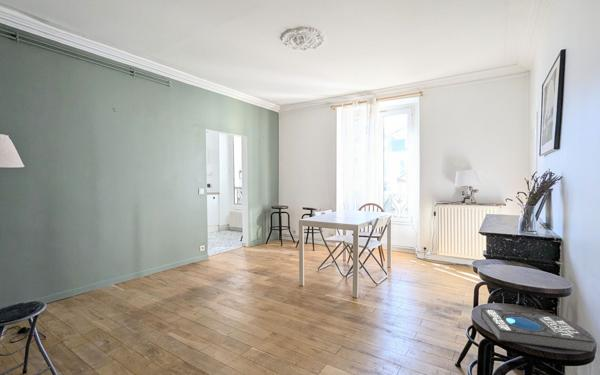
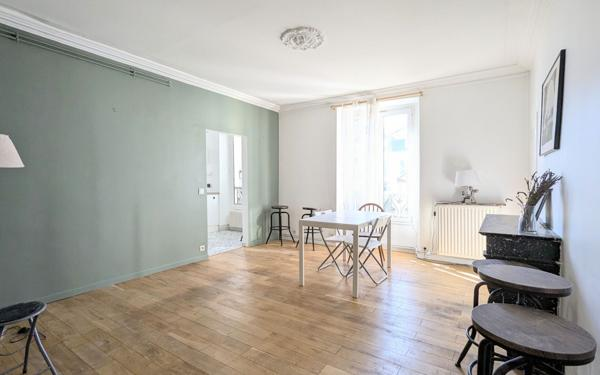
- book [480,307,595,354]
